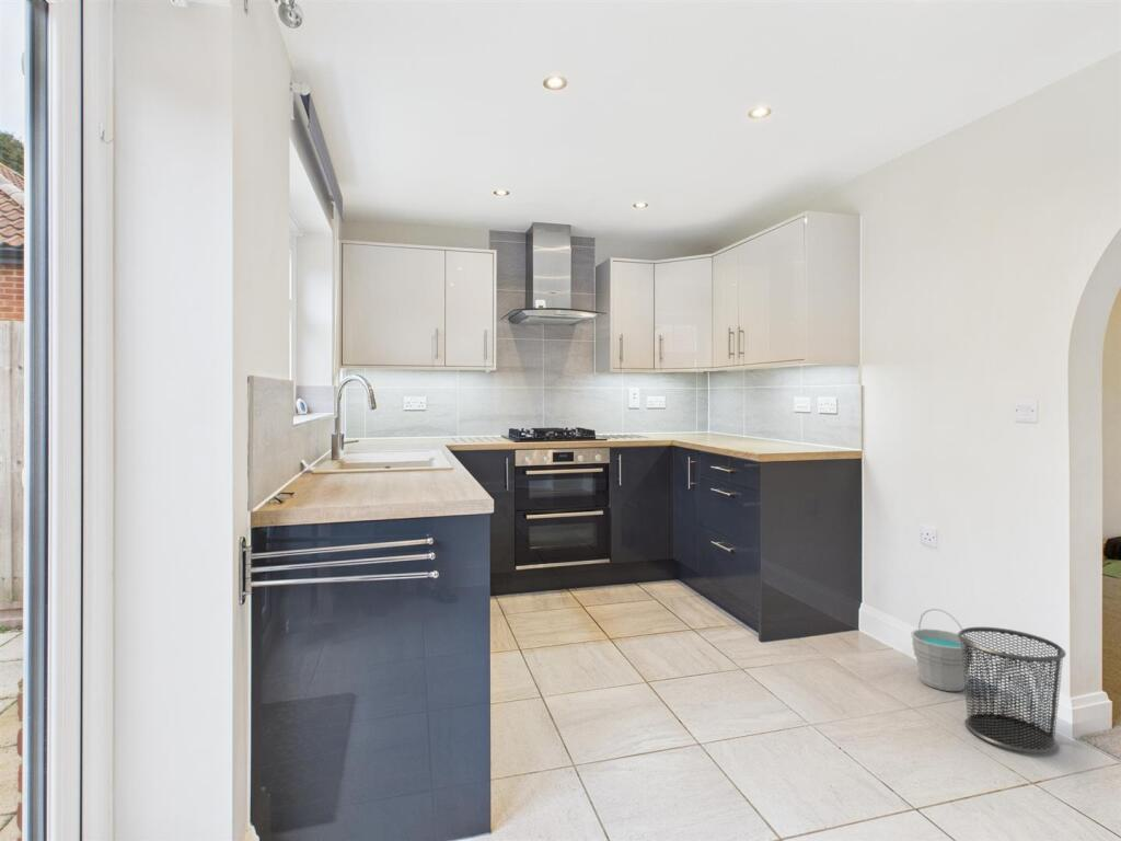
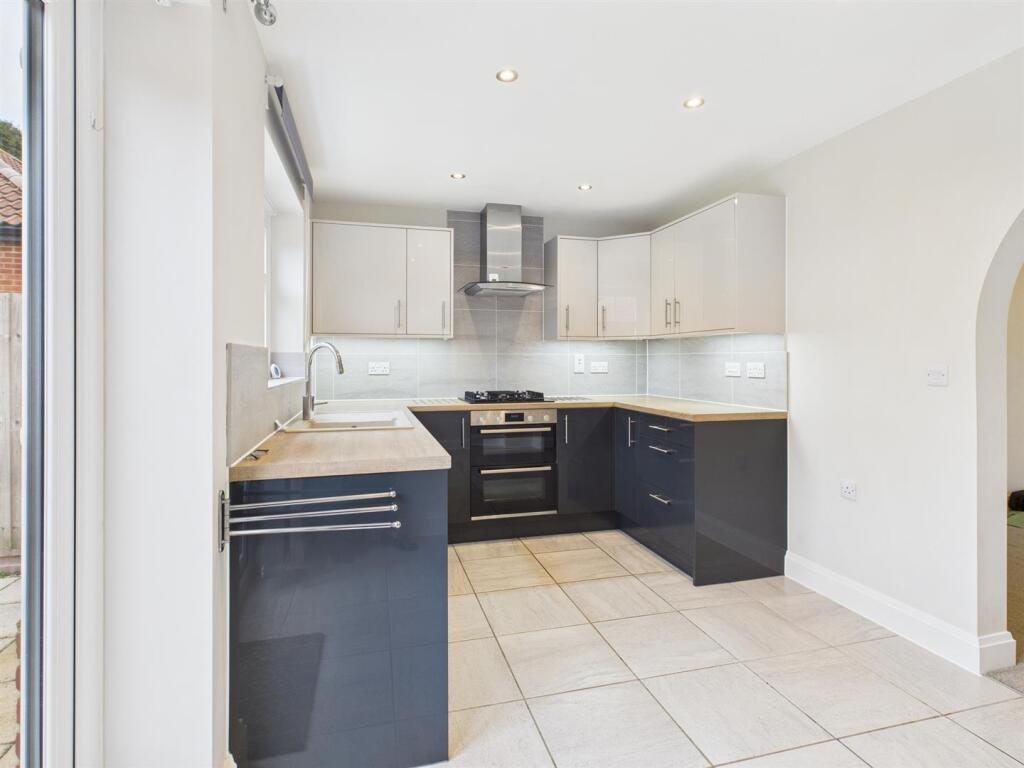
- waste bin [957,626,1067,754]
- bucket [910,608,975,692]
